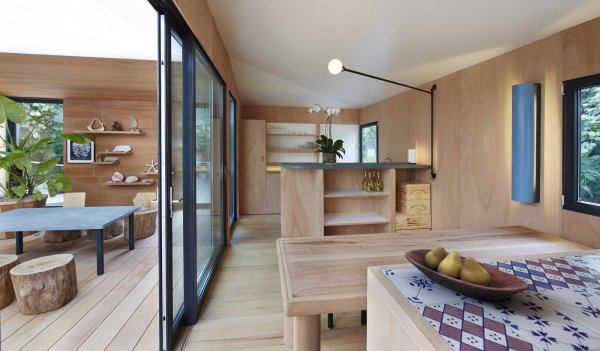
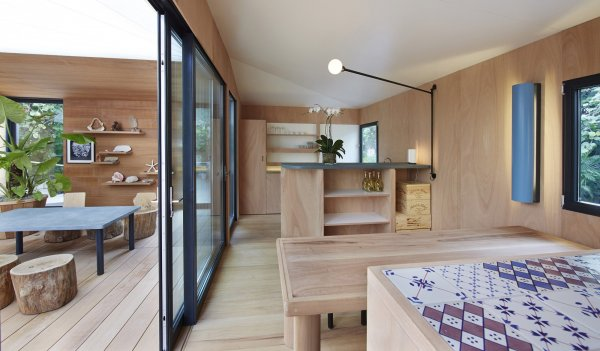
- fruit bowl [404,246,530,302]
